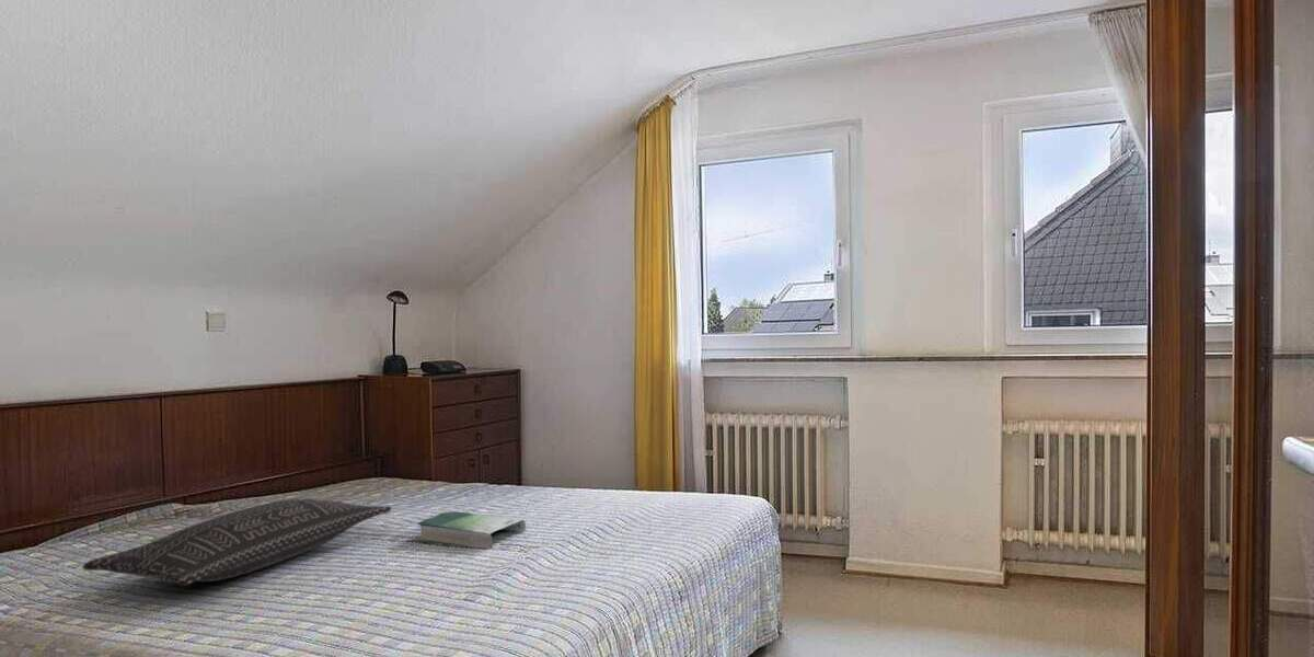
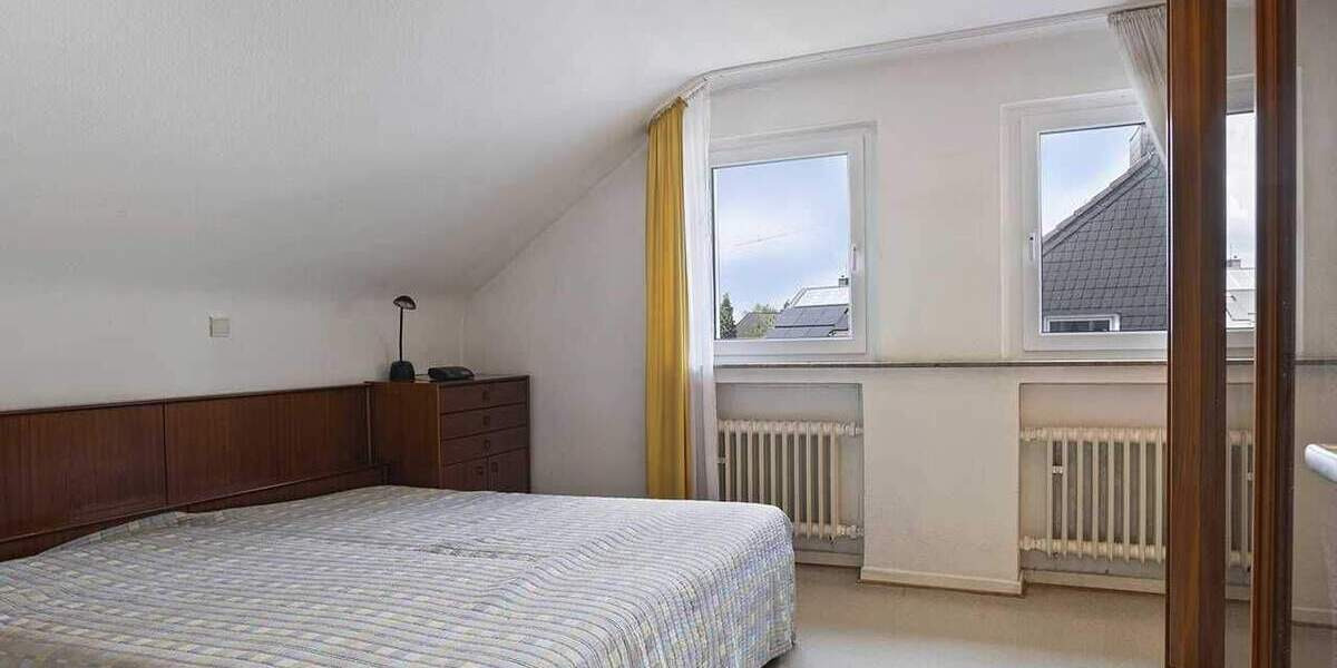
- book [416,510,527,550]
- pillow [81,497,393,587]
